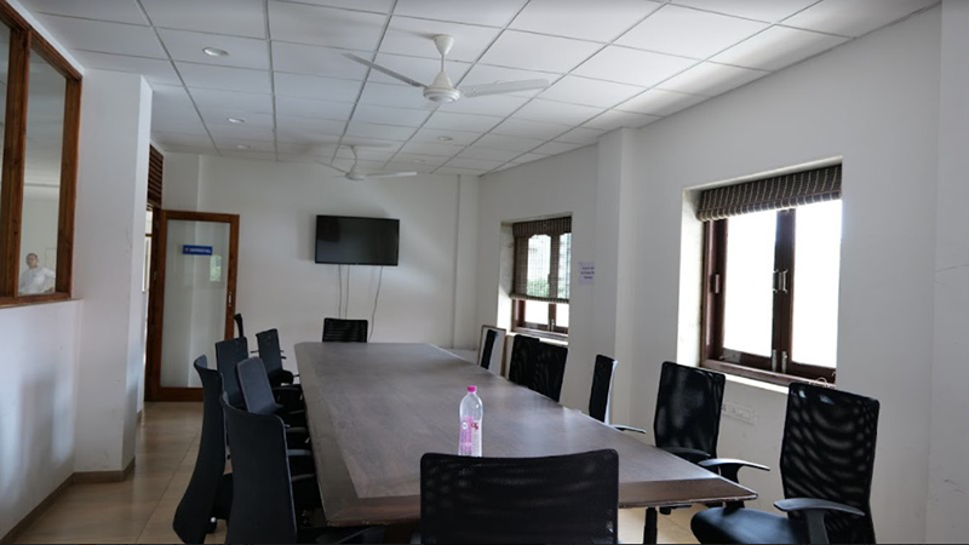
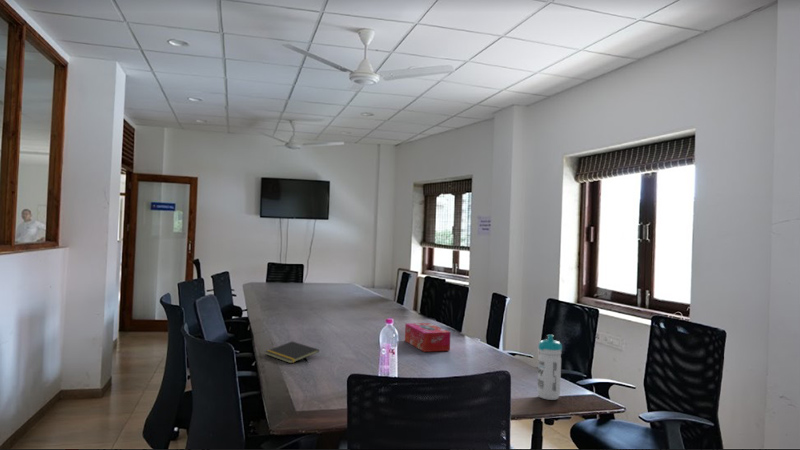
+ notepad [264,340,320,364]
+ tissue box [404,322,452,353]
+ water bottle [537,334,563,401]
